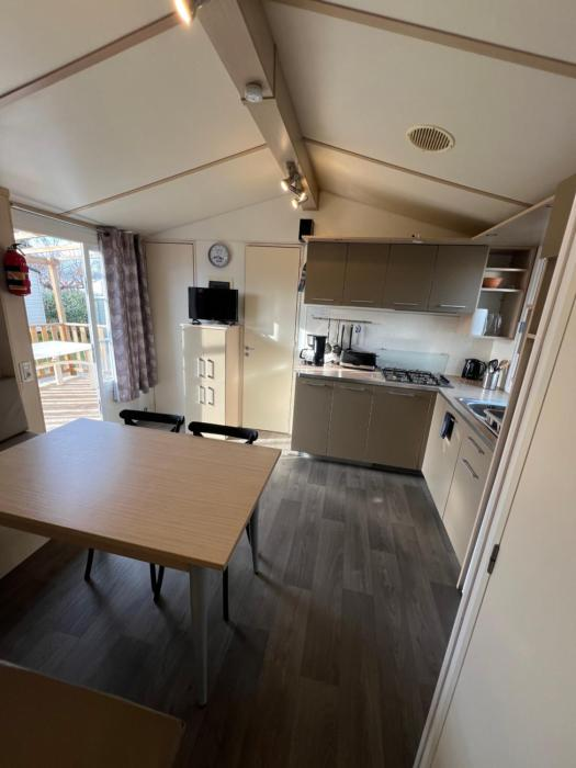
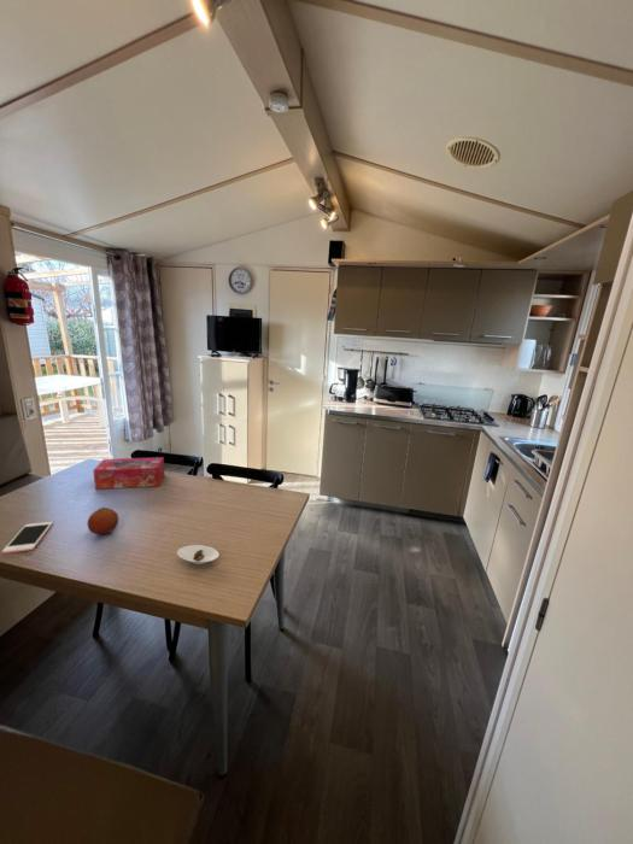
+ fruit [86,506,119,535]
+ saucer [176,544,221,565]
+ cell phone [1,521,54,555]
+ tissue box [92,456,165,491]
